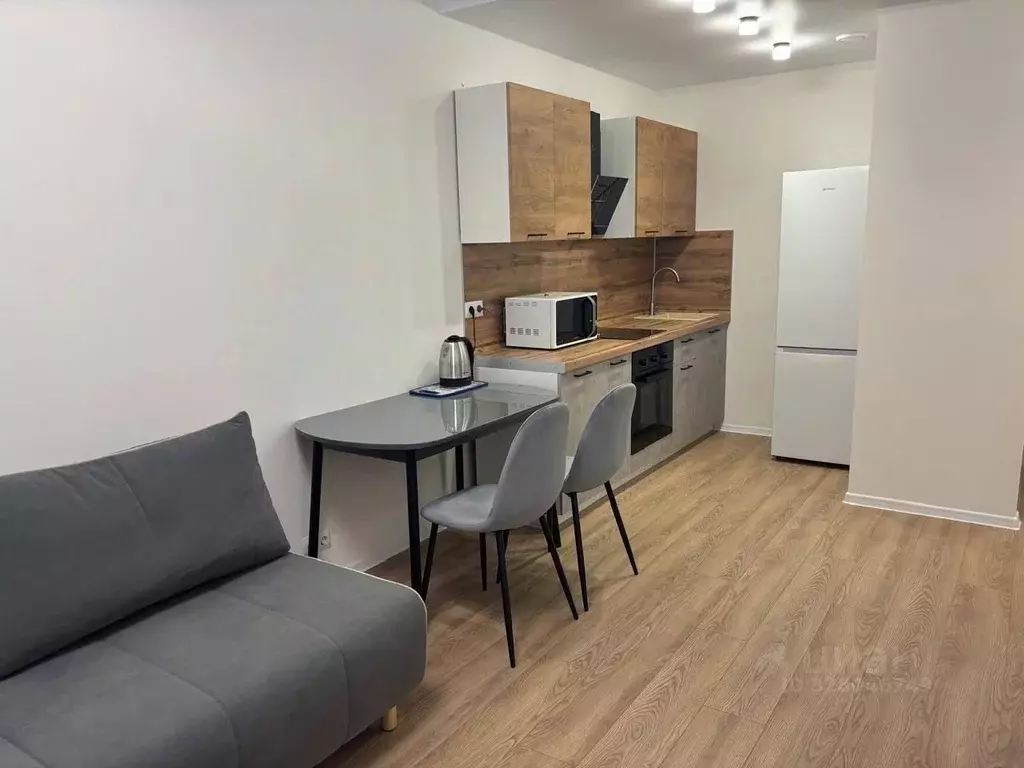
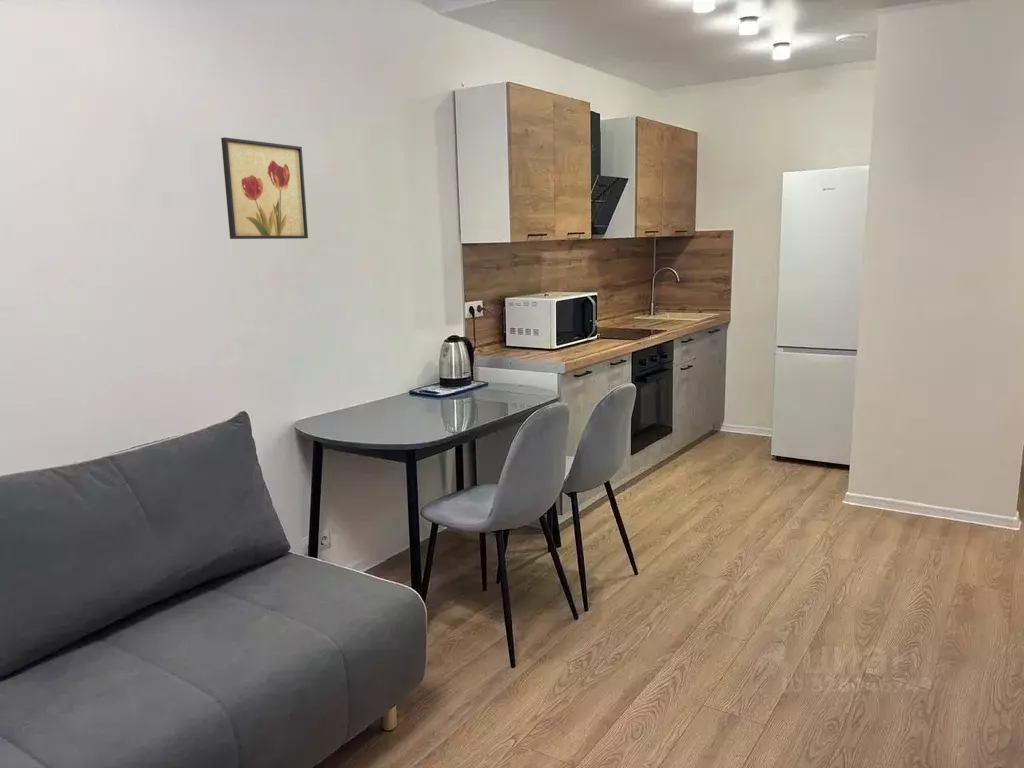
+ wall art [220,137,309,240]
